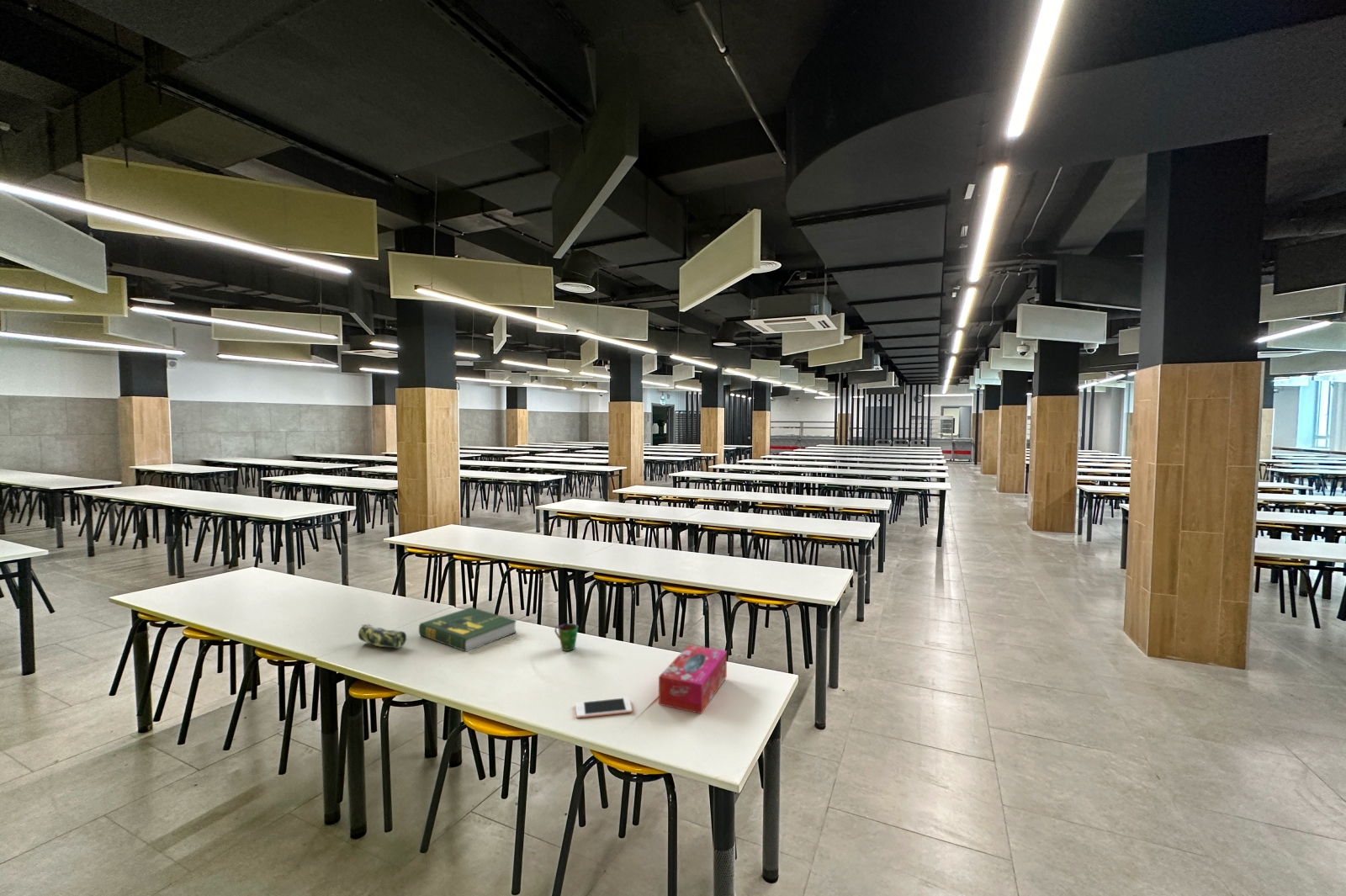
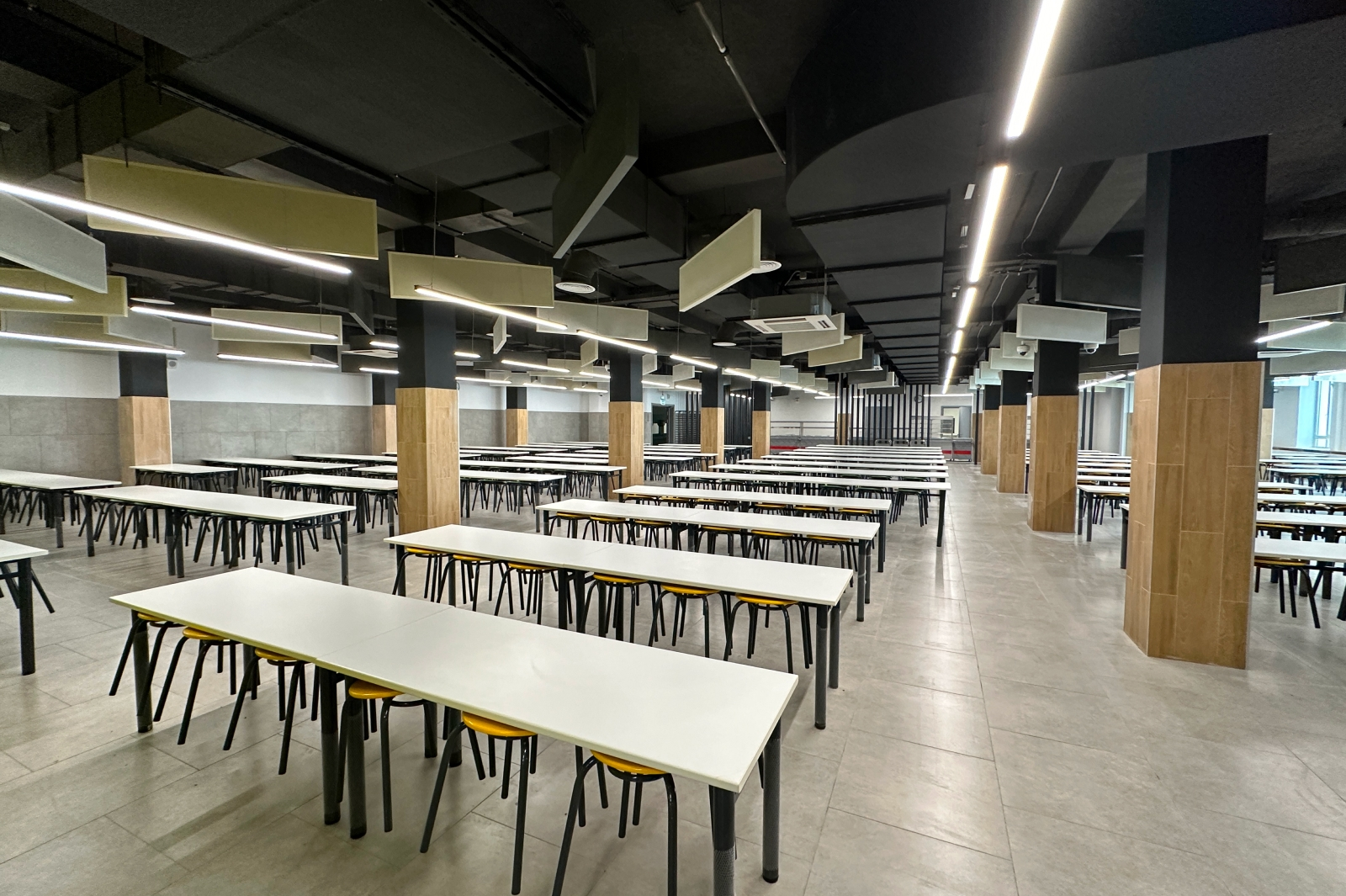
- cup [554,623,579,652]
- book [418,607,517,653]
- tissue box [658,644,728,714]
- pencil case [358,623,407,649]
- cell phone [575,697,633,719]
